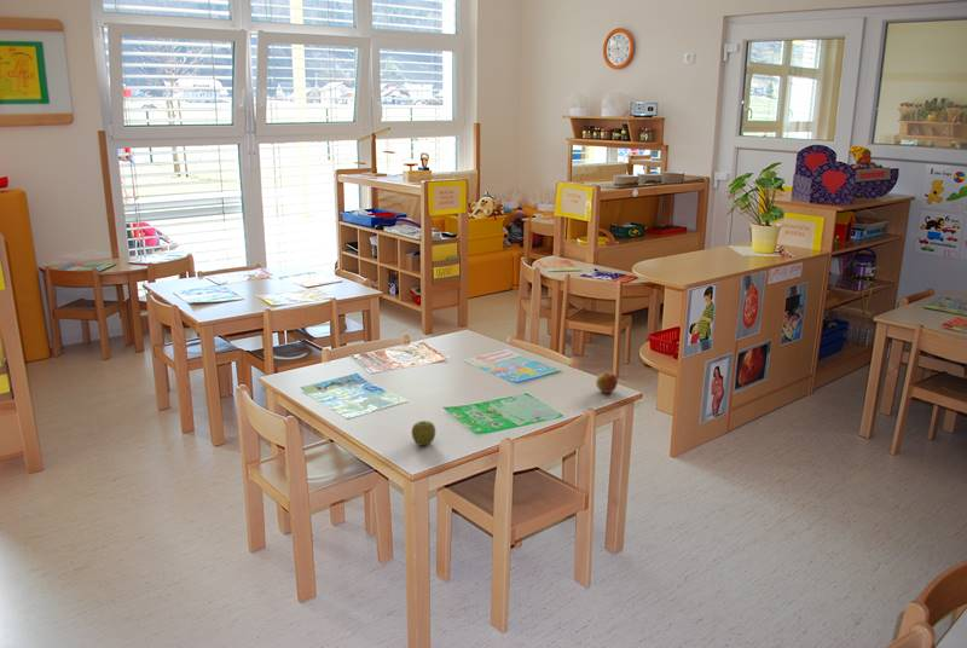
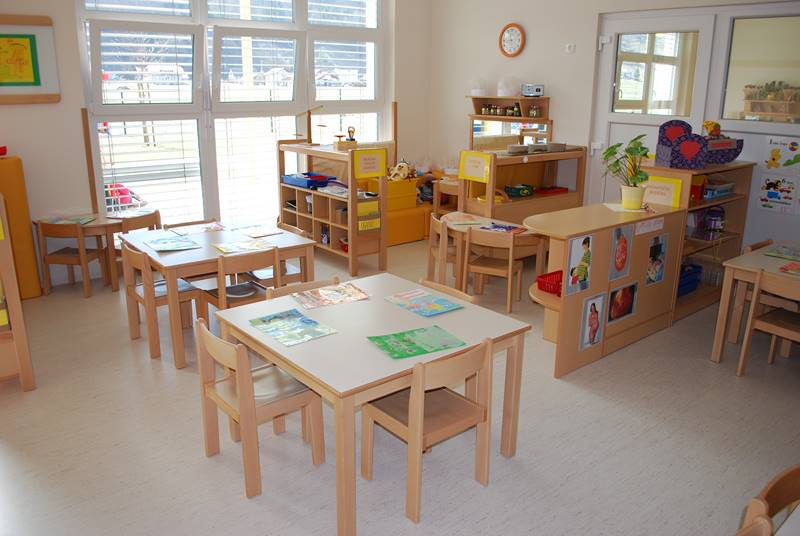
- apple [411,420,436,447]
- apple [595,372,619,394]
